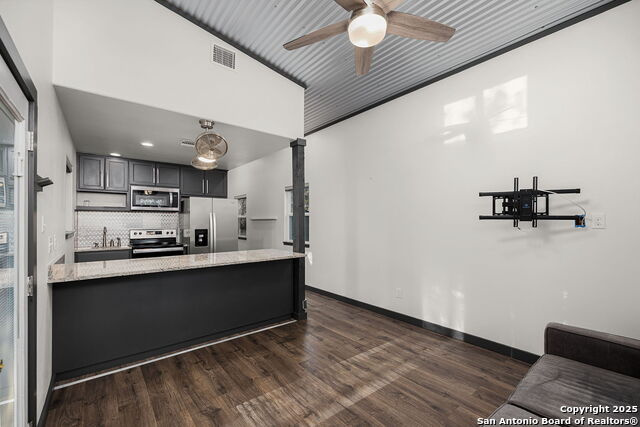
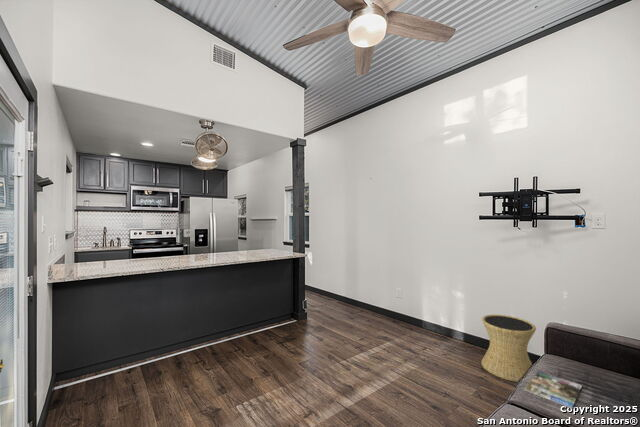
+ side table [480,314,537,383]
+ magazine [523,370,583,409]
